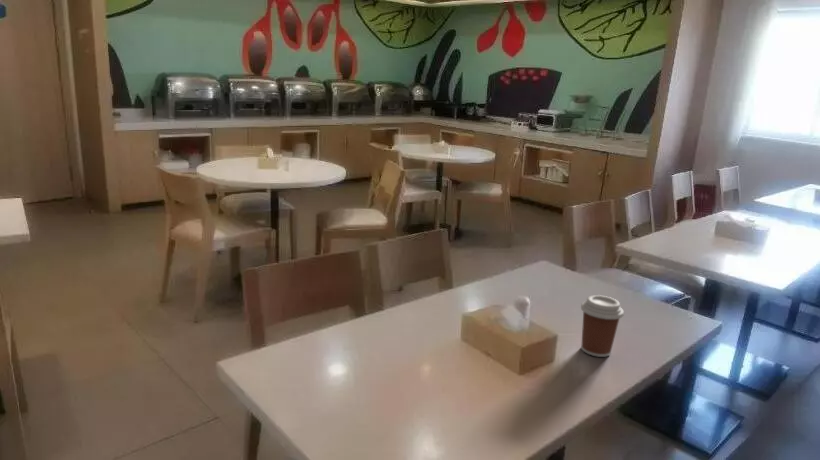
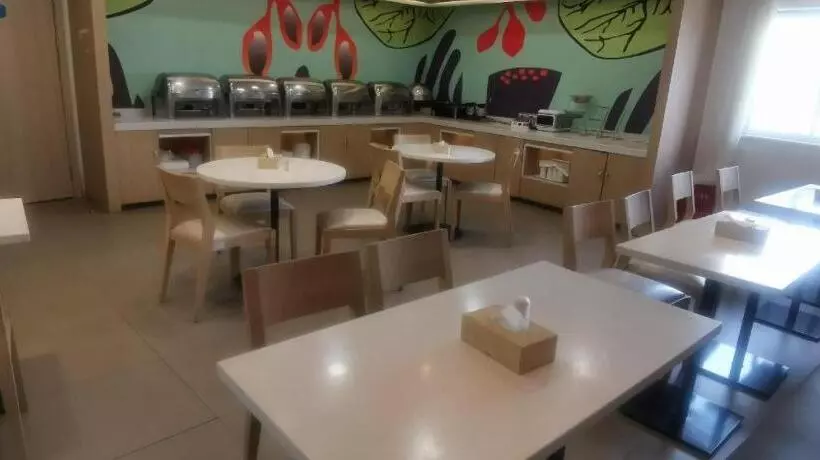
- coffee cup [580,294,625,358]
